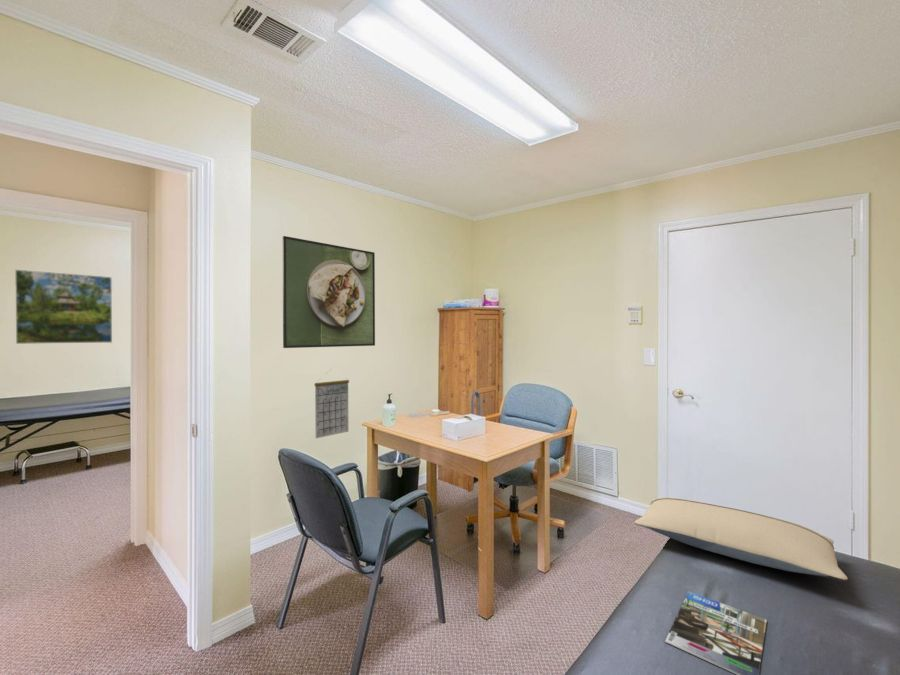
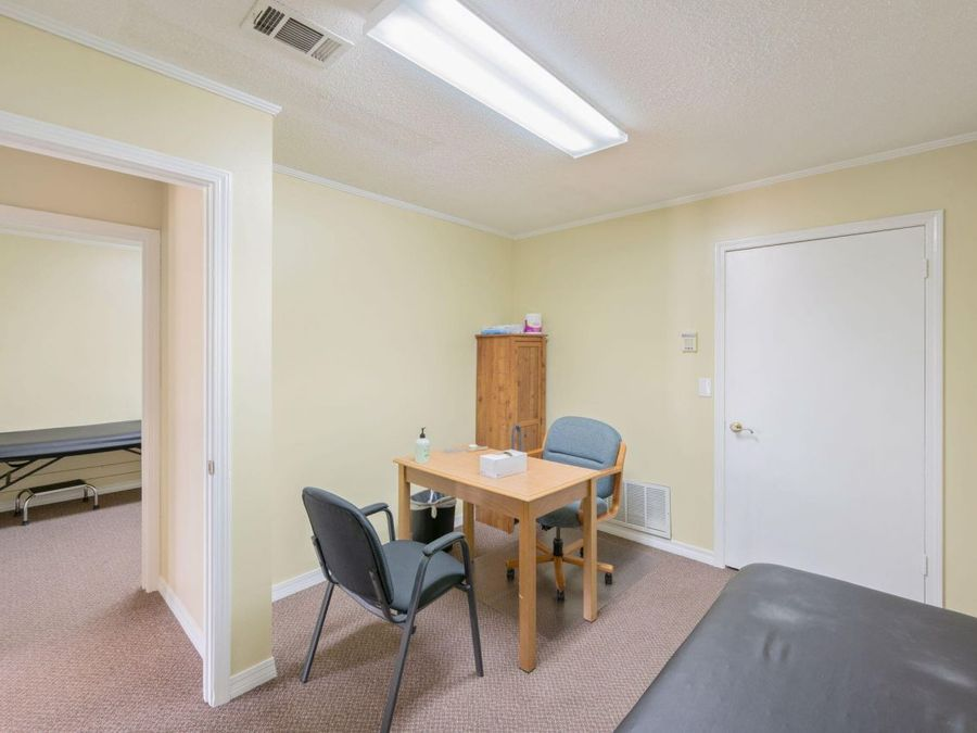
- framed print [282,235,376,349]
- pillow [634,497,849,582]
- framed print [14,269,113,345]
- calendar [314,369,350,439]
- magazine [664,590,768,675]
